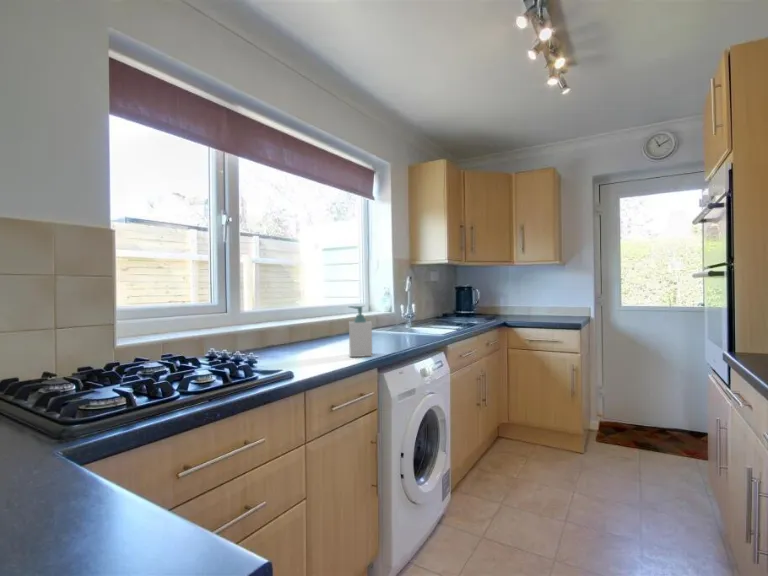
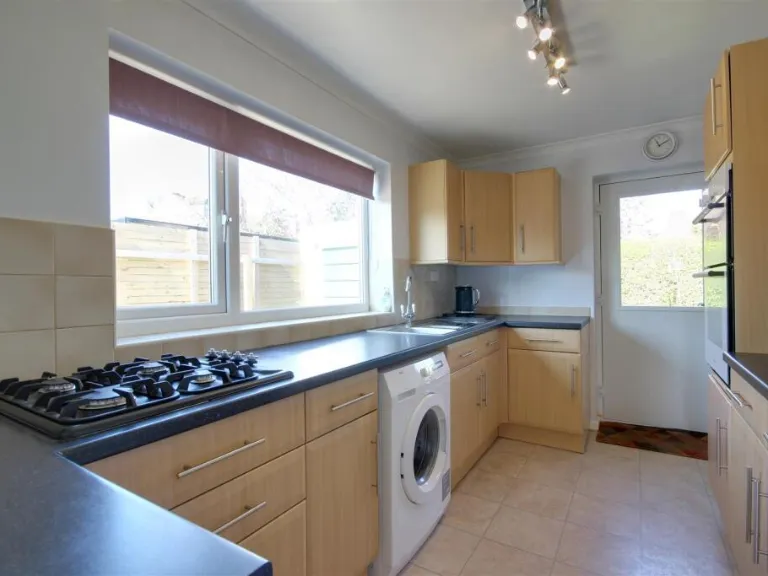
- soap bottle [348,305,373,358]
